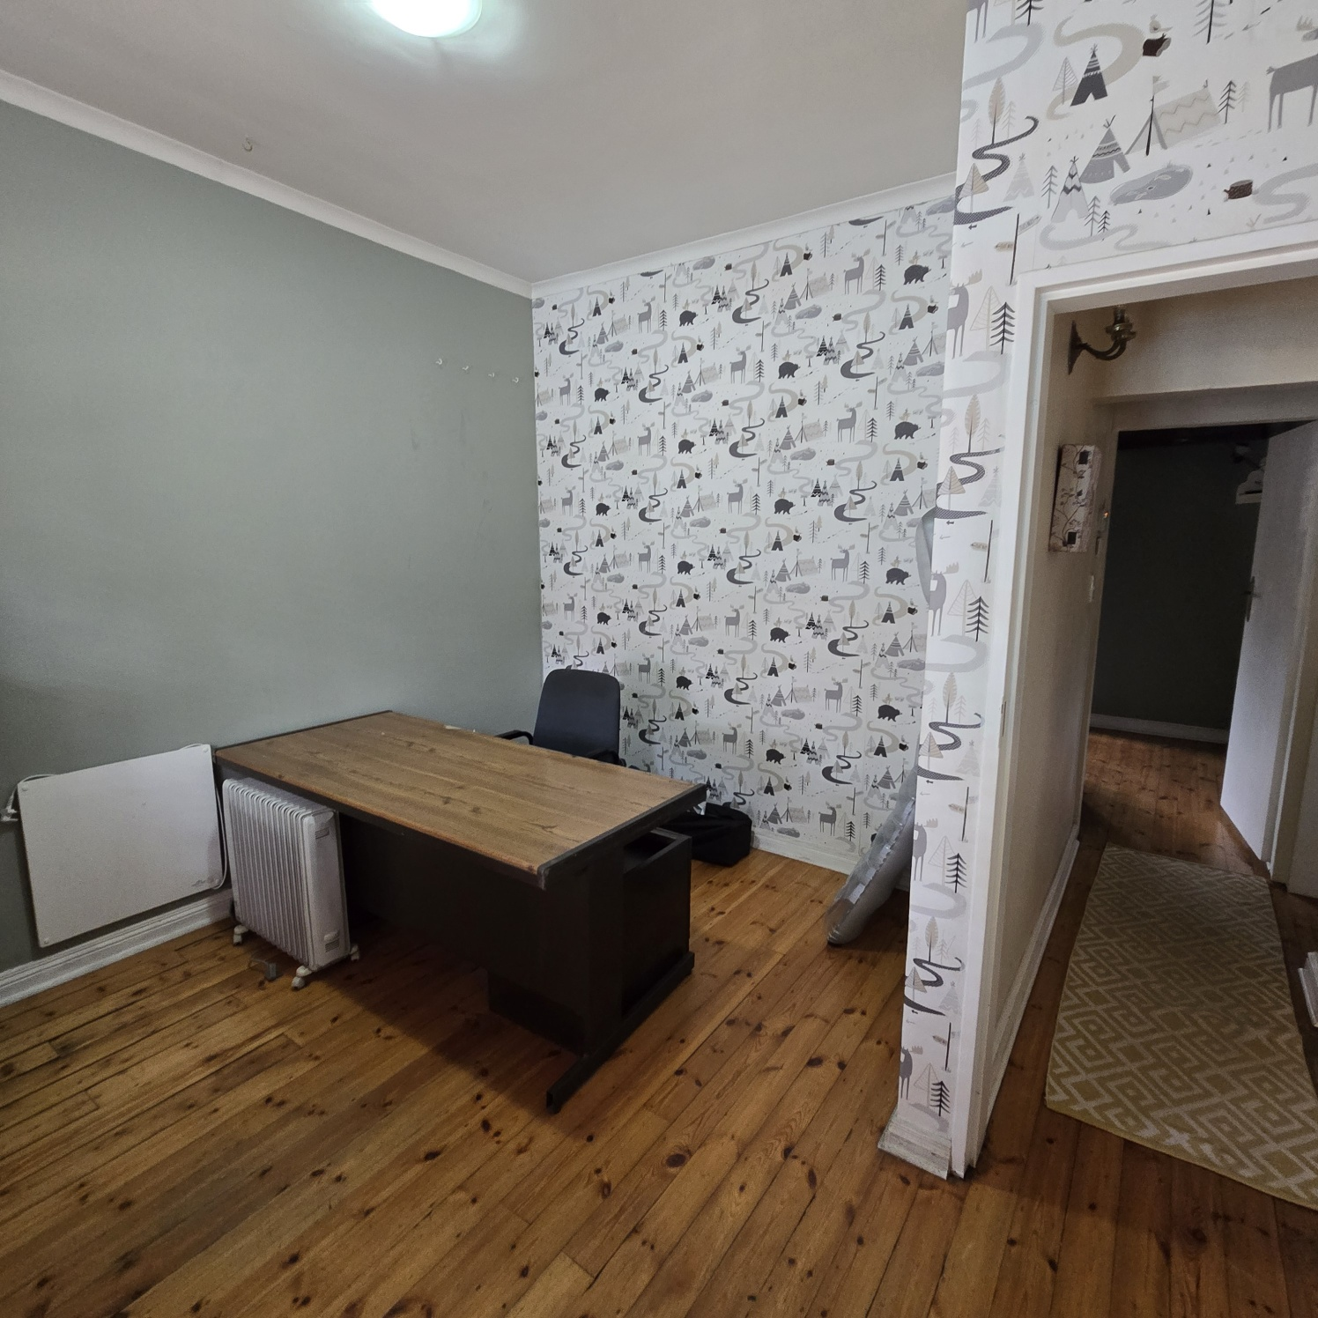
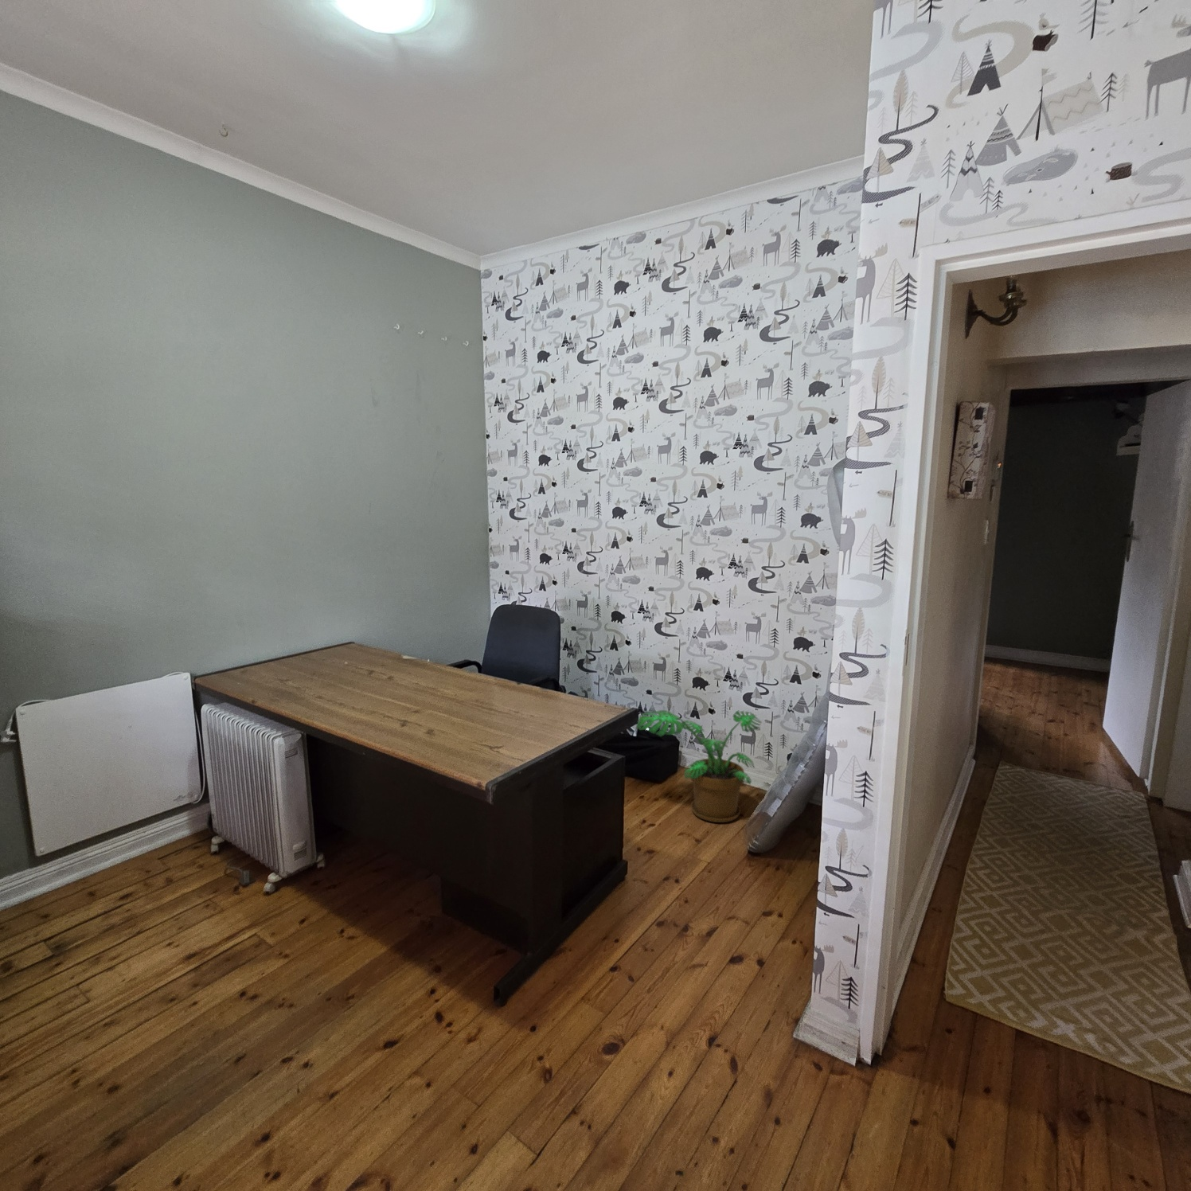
+ potted plant [635,709,762,823]
